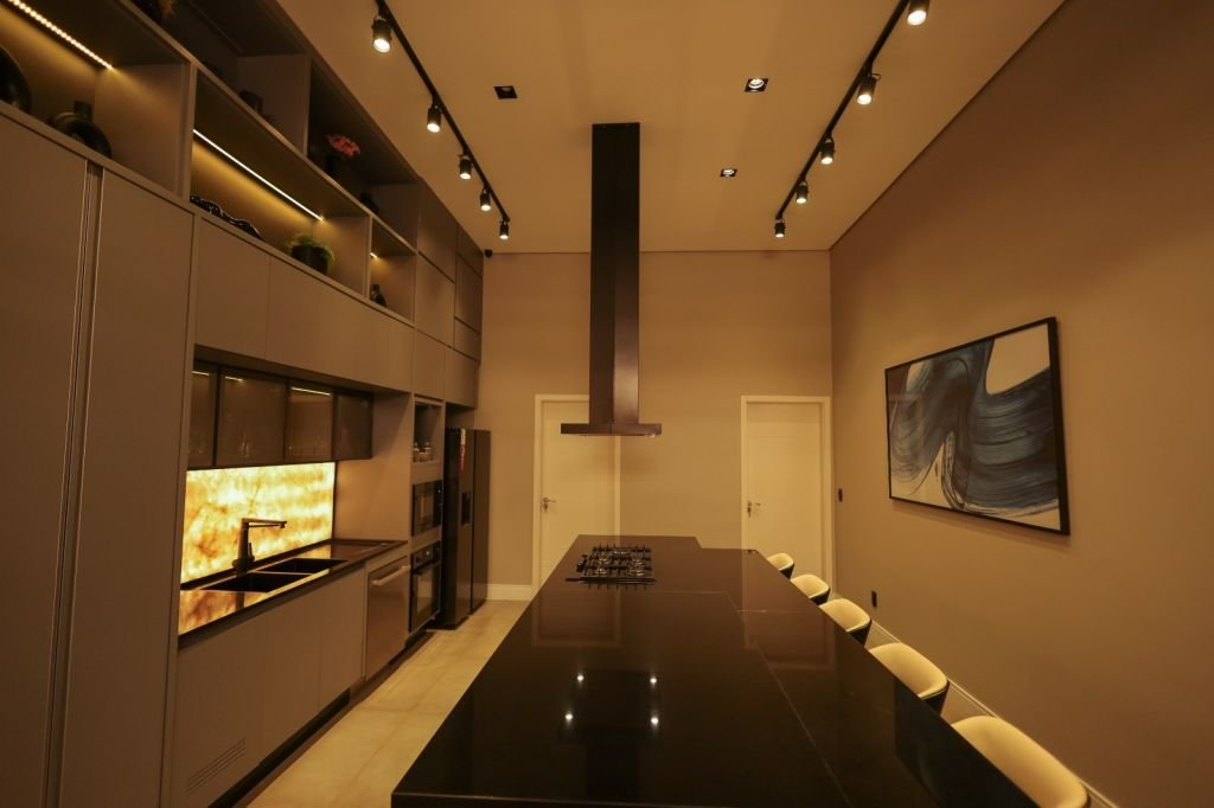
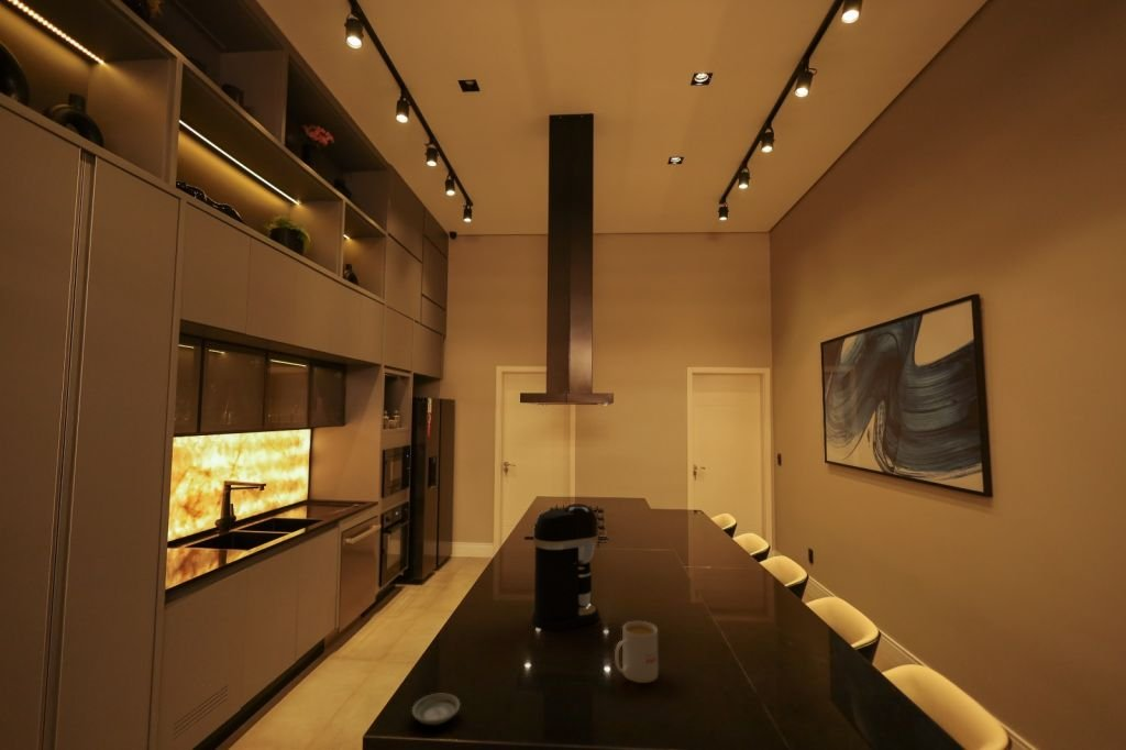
+ mug [614,620,659,684]
+ saucer [411,693,461,726]
+ coffee maker [530,503,600,631]
